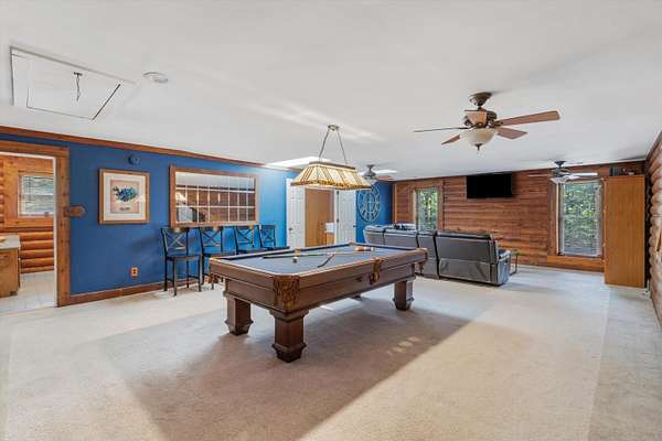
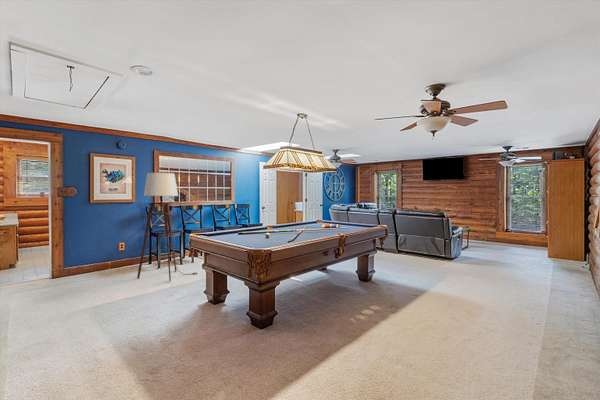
+ floor lamp [136,172,197,282]
